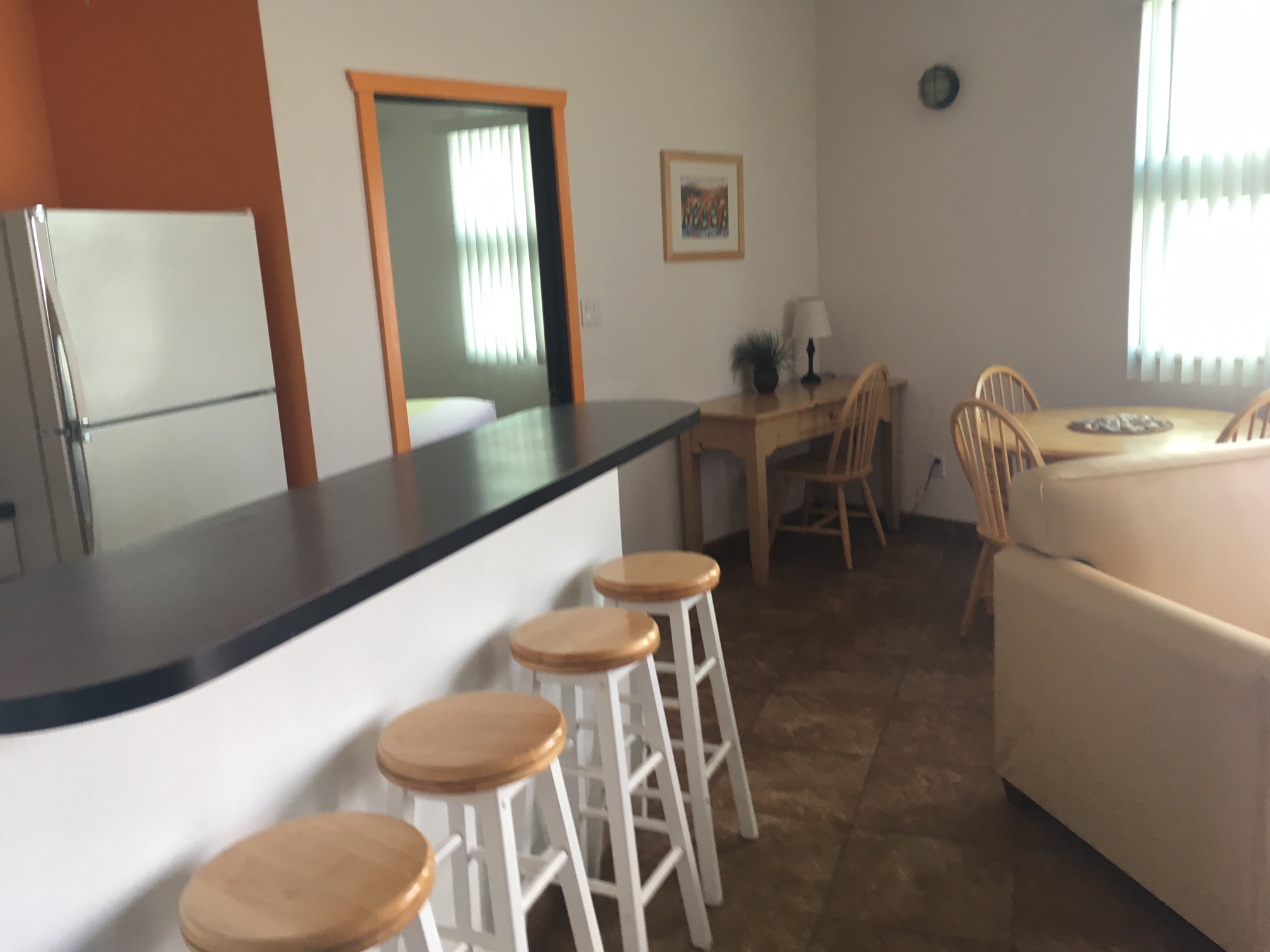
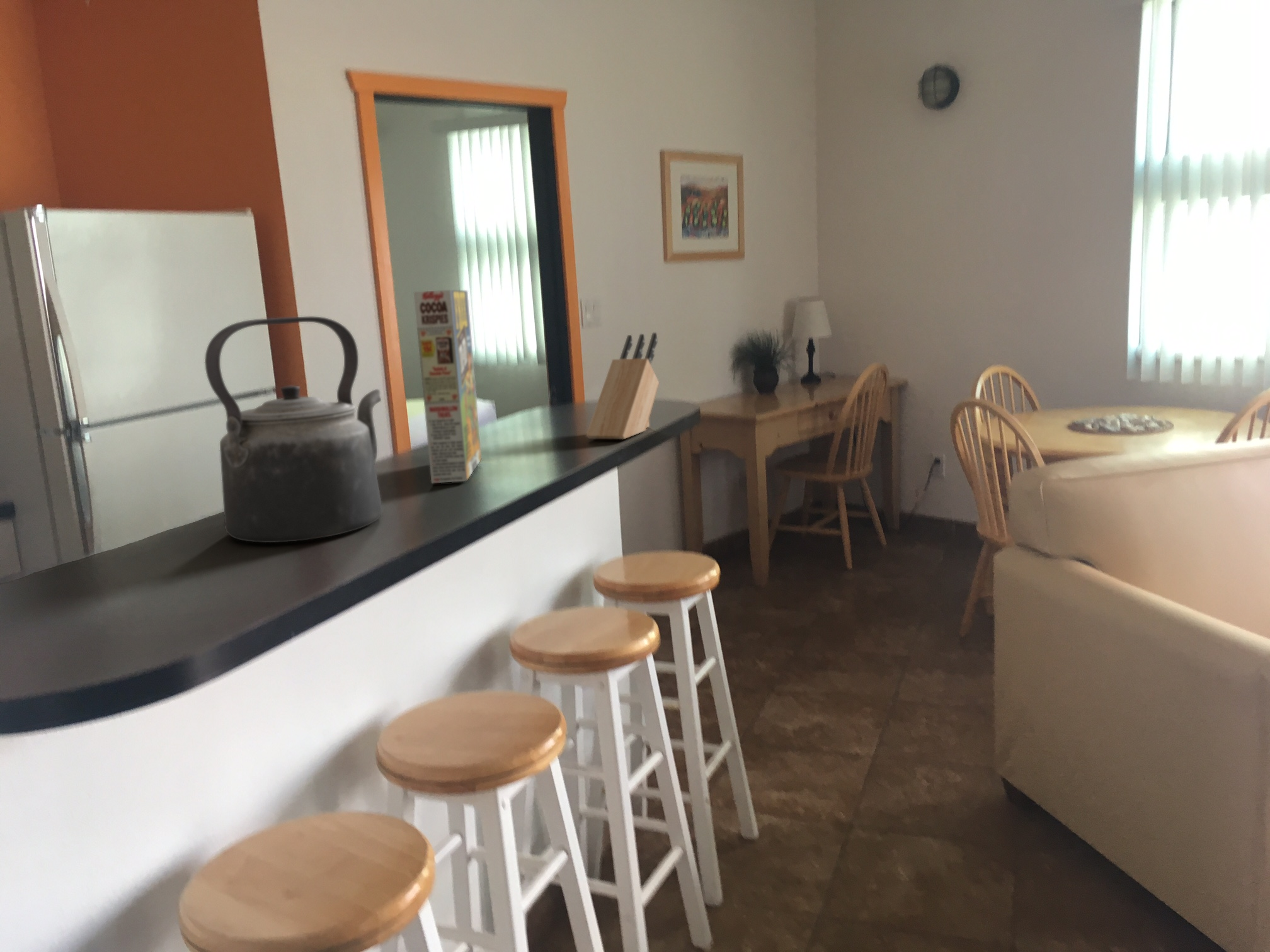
+ knife block [585,332,660,439]
+ cereal box [413,290,482,484]
+ kettle [204,315,383,543]
